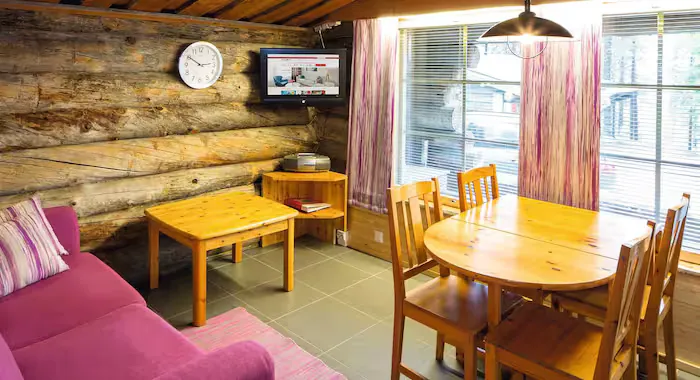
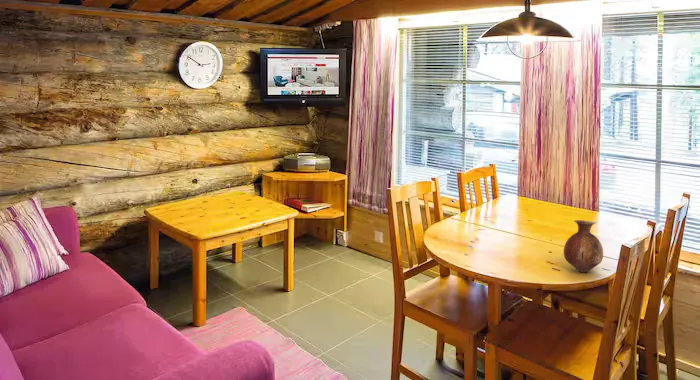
+ vase [563,219,604,273]
